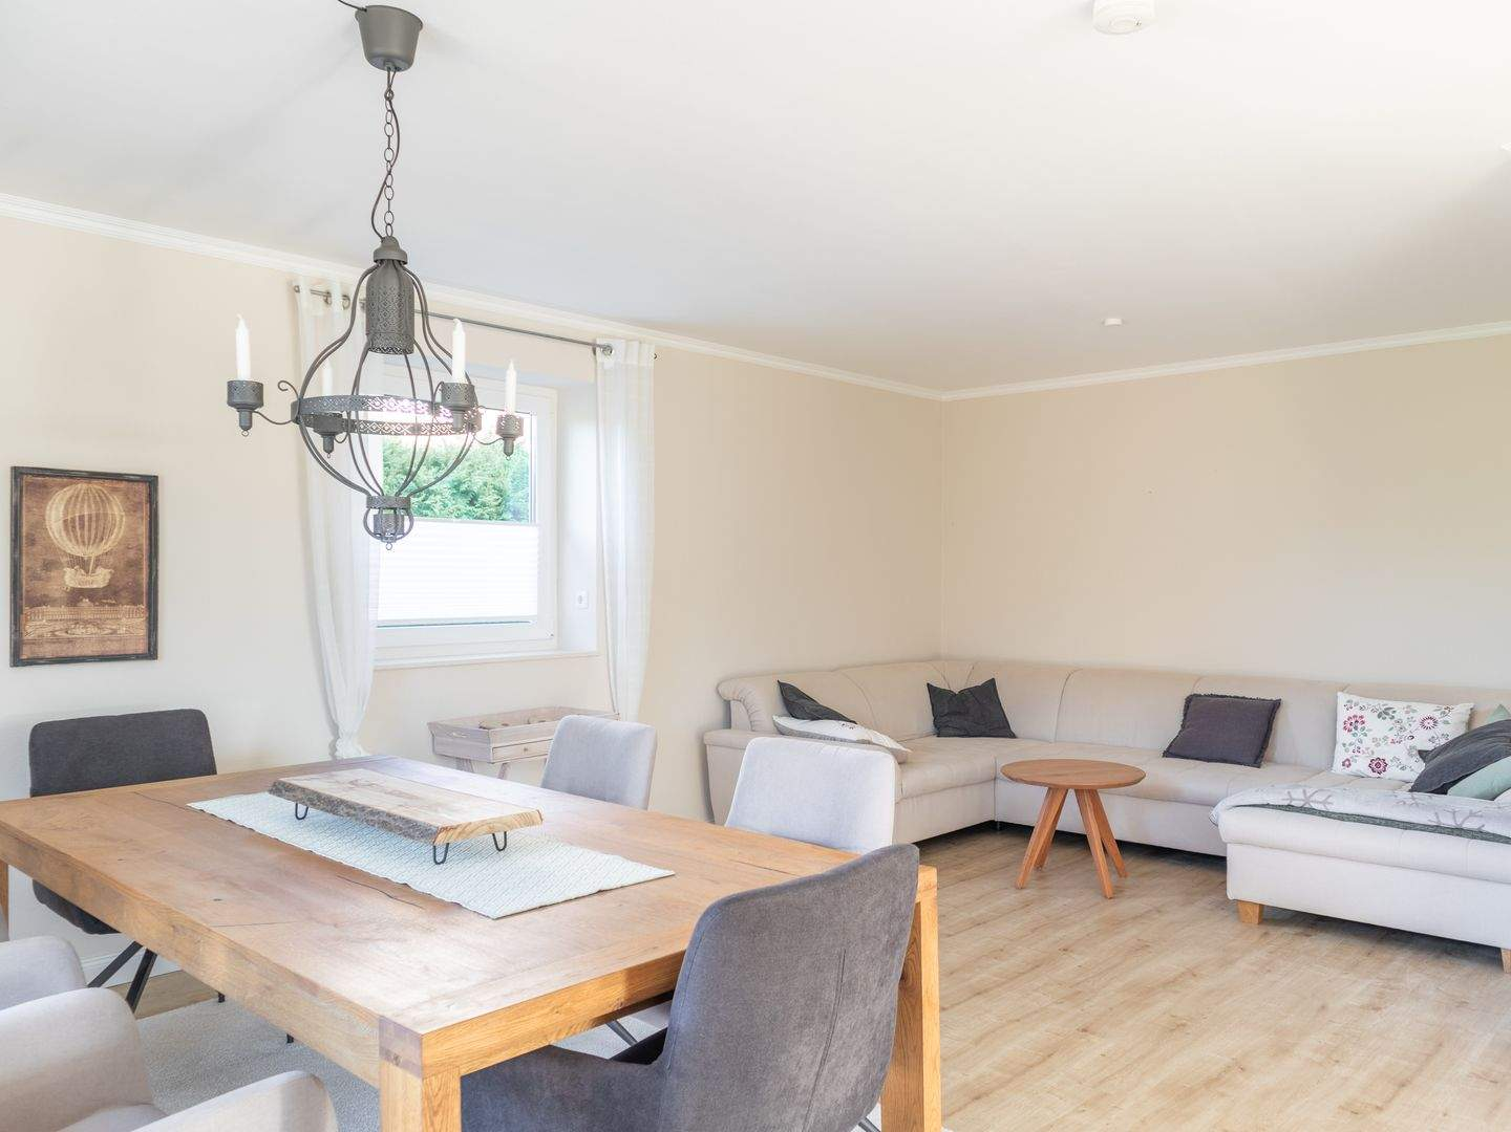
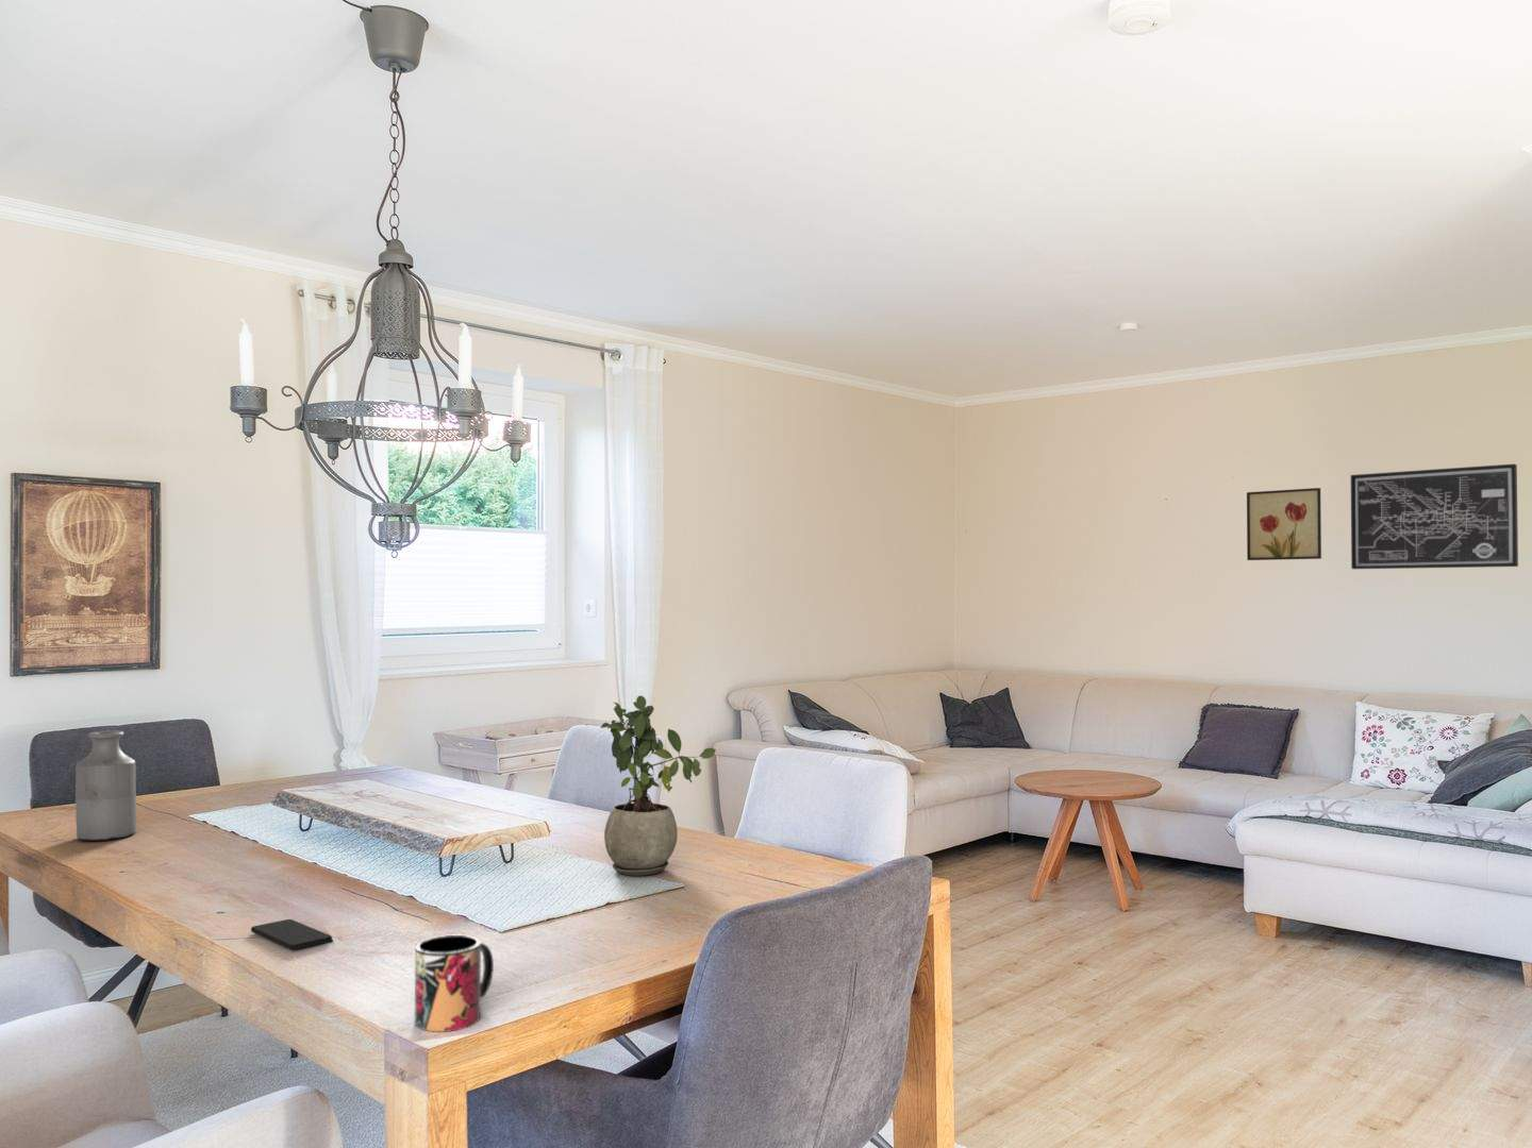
+ bottle [75,730,138,842]
+ wall art [1350,462,1519,569]
+ wall art [1246,487,1322,561]
+ potted plant [600,695,717,877]
+ mug [414,935,495,1033]
+ smartphone [250,919,333,950]
